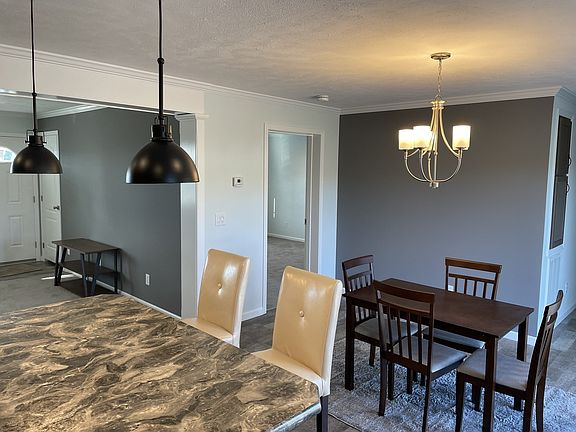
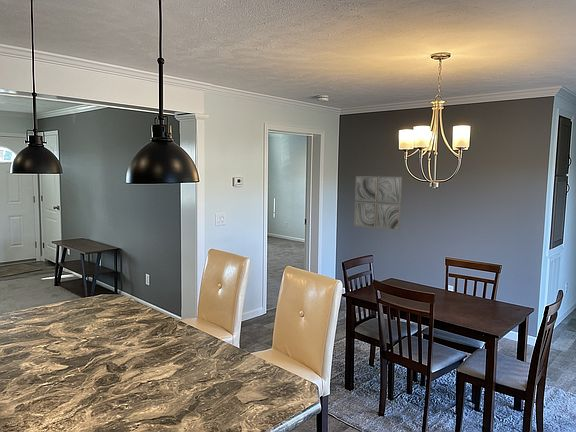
+ wall art [353,175,403,232]
